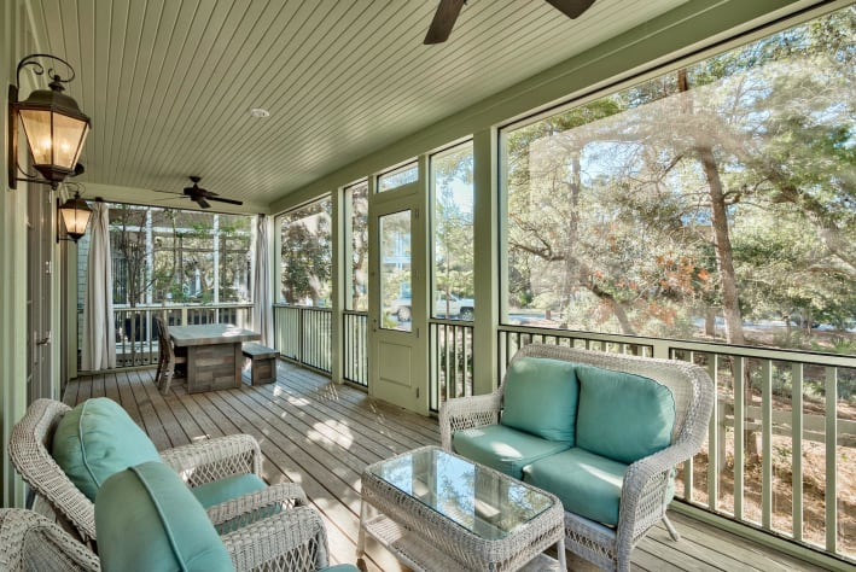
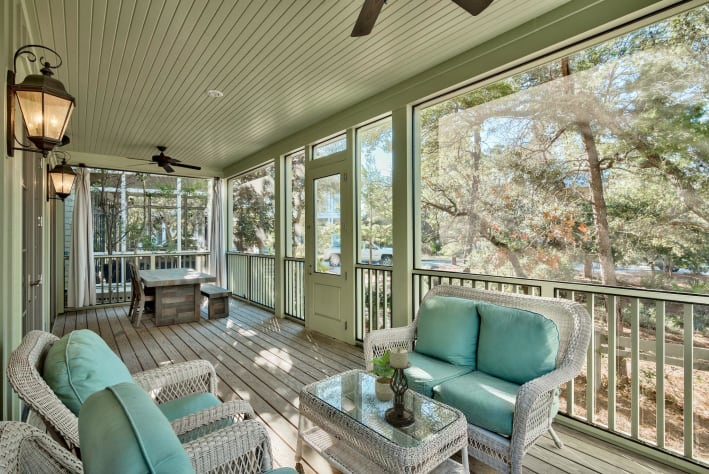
+ candle holder [383,346,416,428]
+ potted plant [364,348,396,401]
